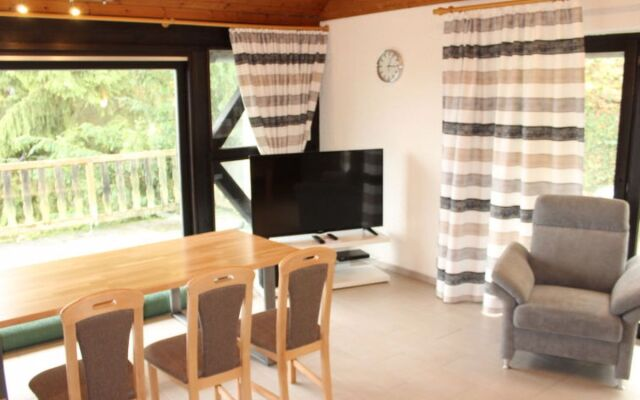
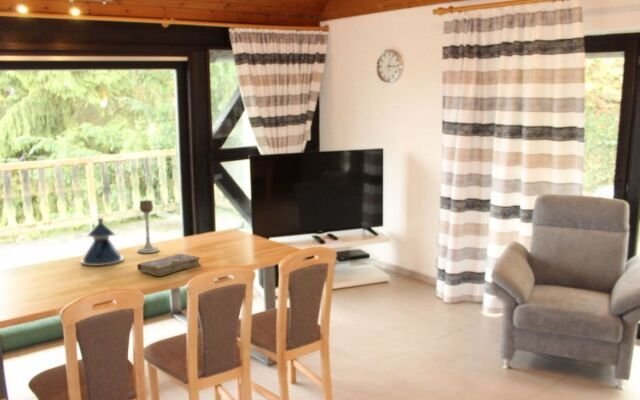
+ teapot [80,217,125,267]
+ book [136,253,202,277]
+ candle holder [137,199,160,254]
